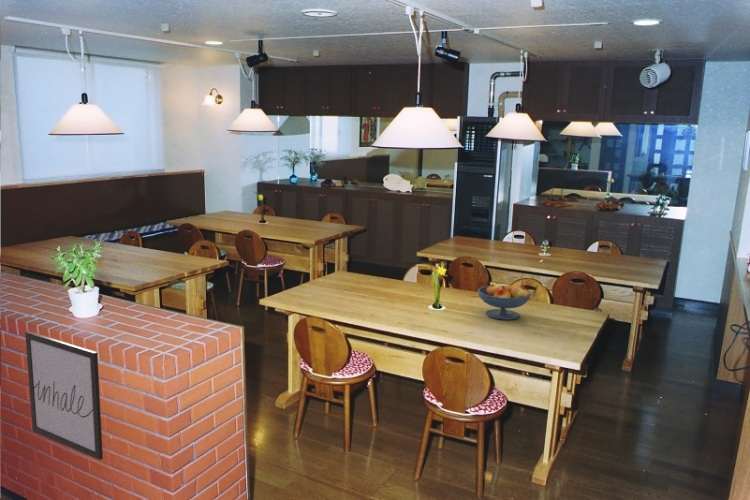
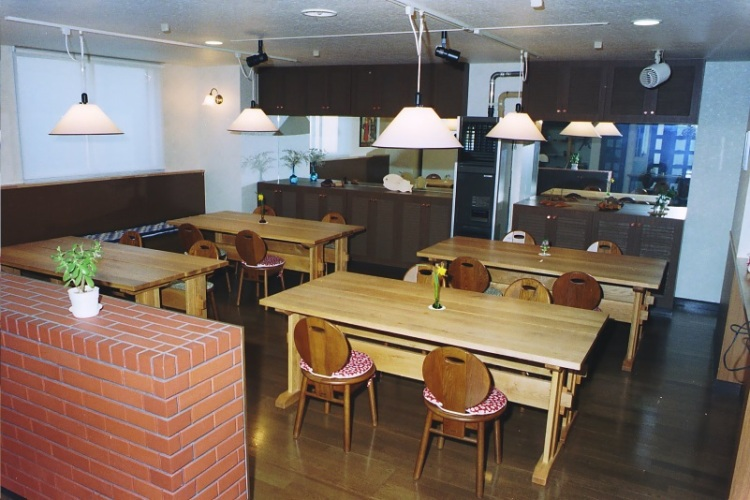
- wall art [24,330,104,461]
- fruit bowl [477,283,532,321]
